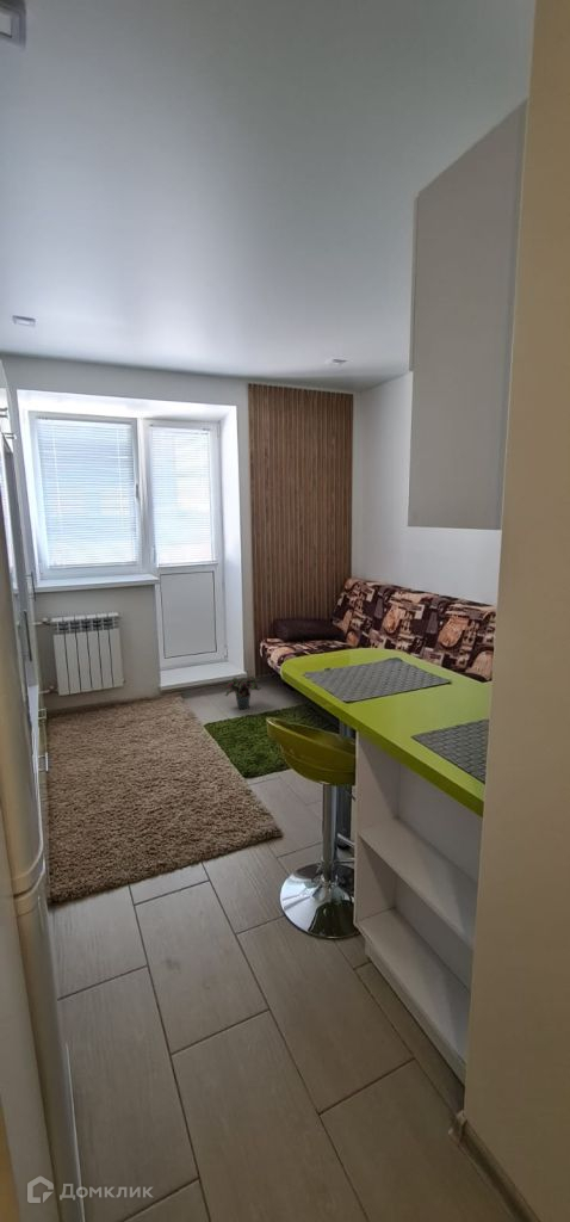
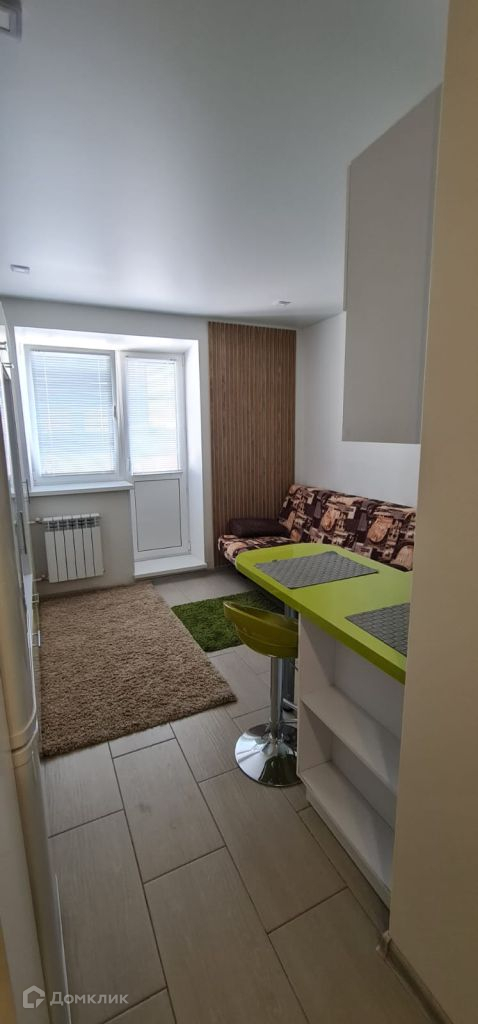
- potted plant [219,674,264,710]
